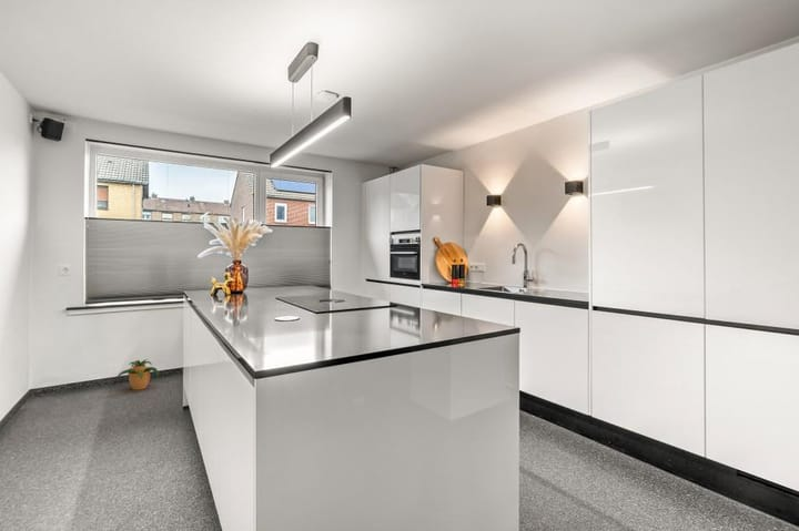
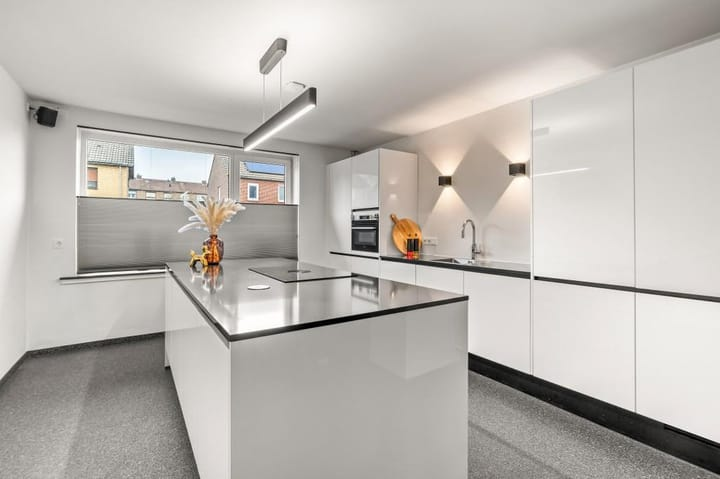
- potted plant [117,358,159,390]
